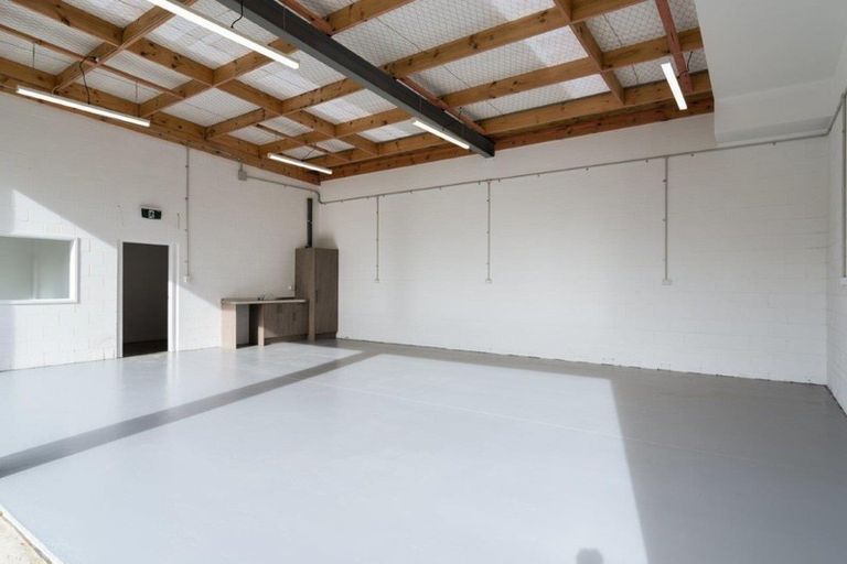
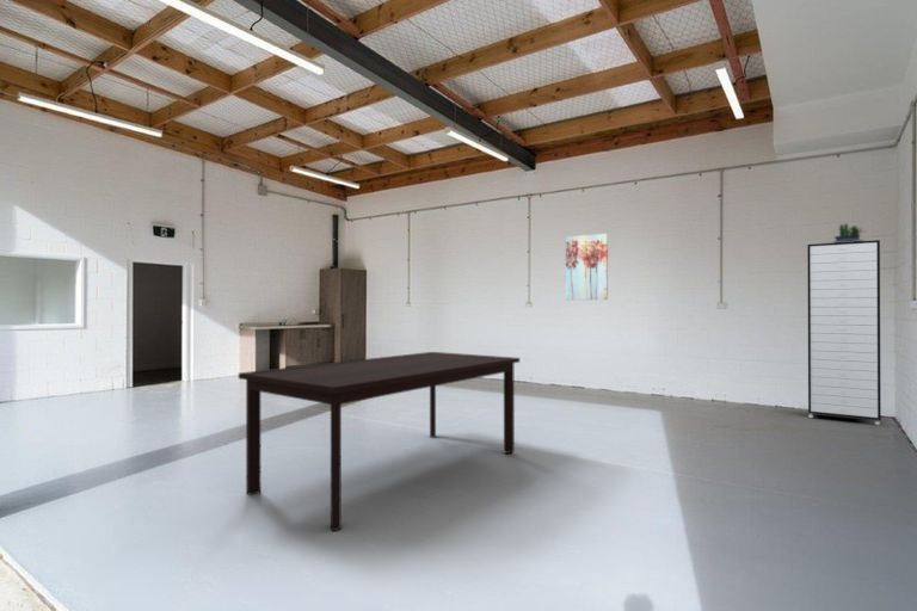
+ dining table [238,351,521,532]
+ wall art [565,233,609,302]
+ potted plant [831,222,866,243]
+ storage cabinet [806,239,882,426]
